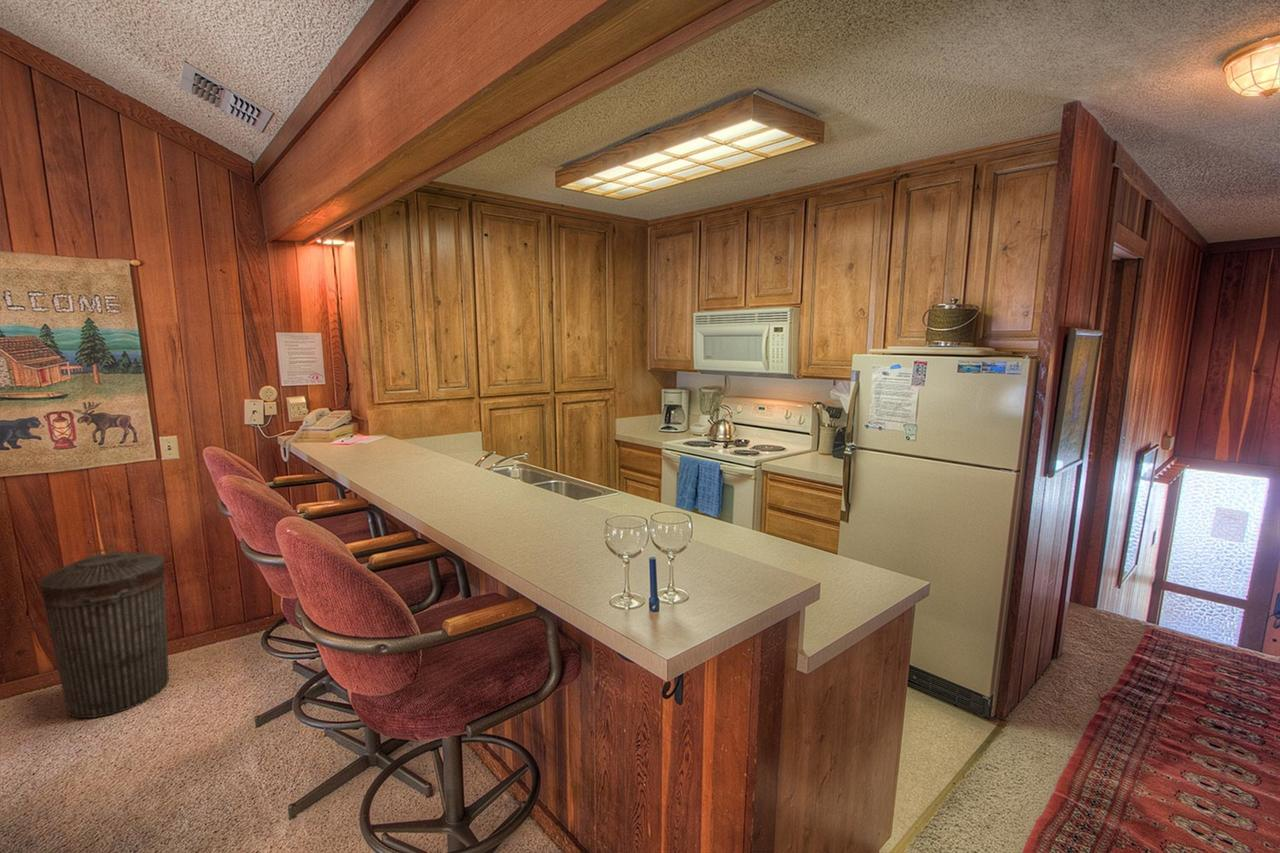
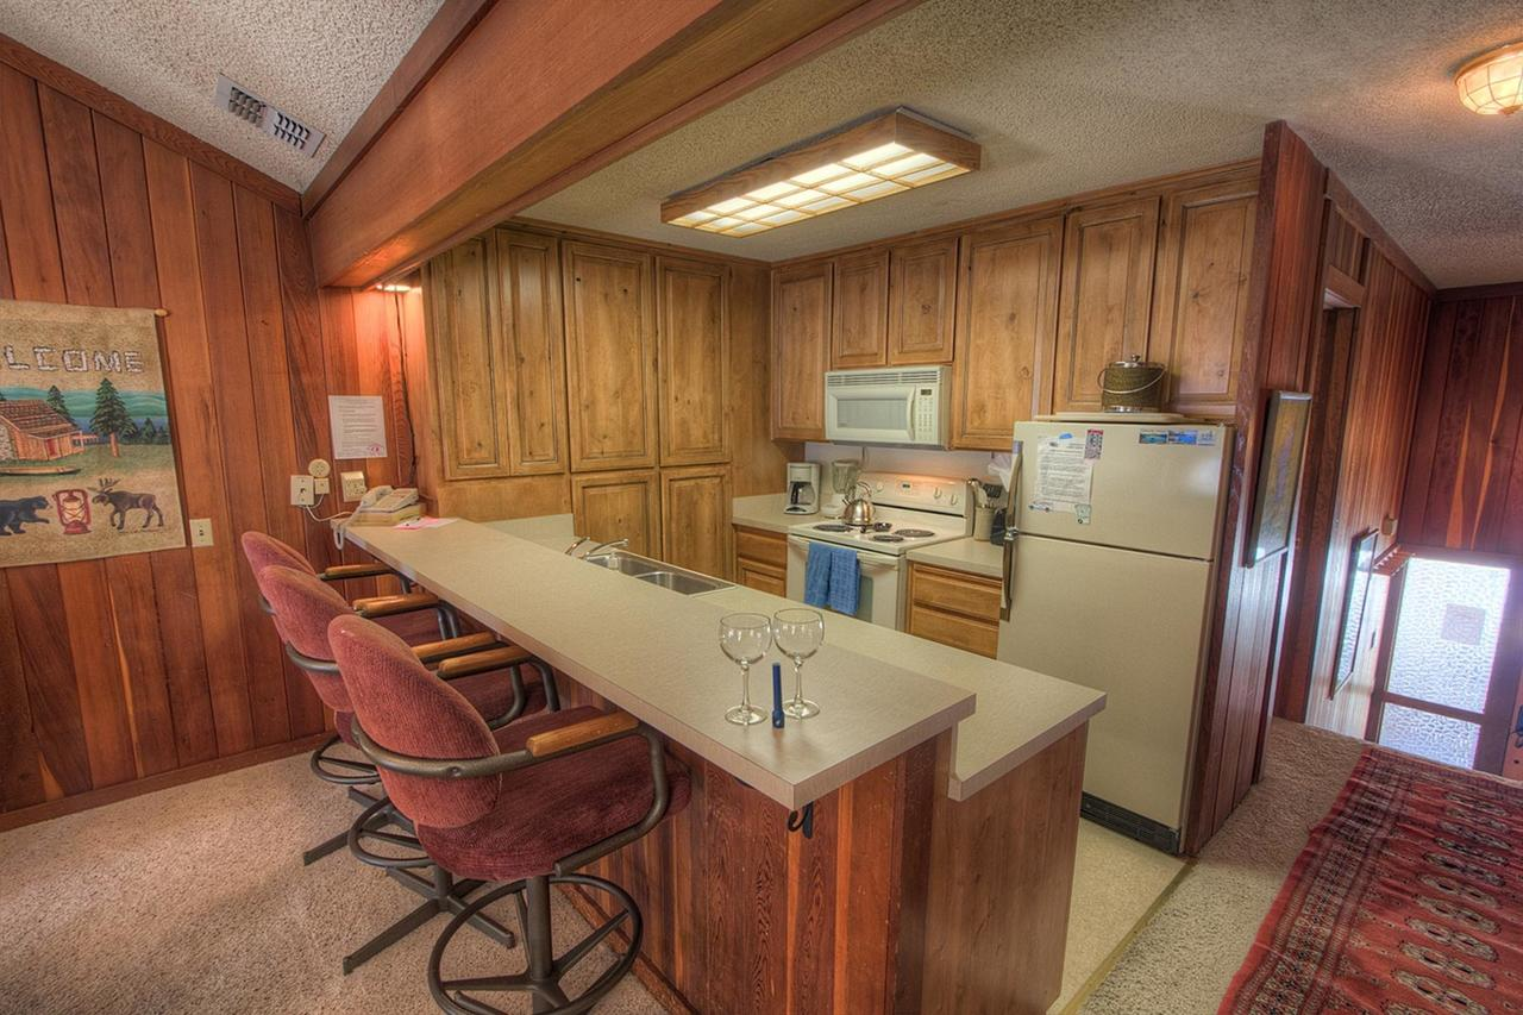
- trash can [38,547,170,719]
